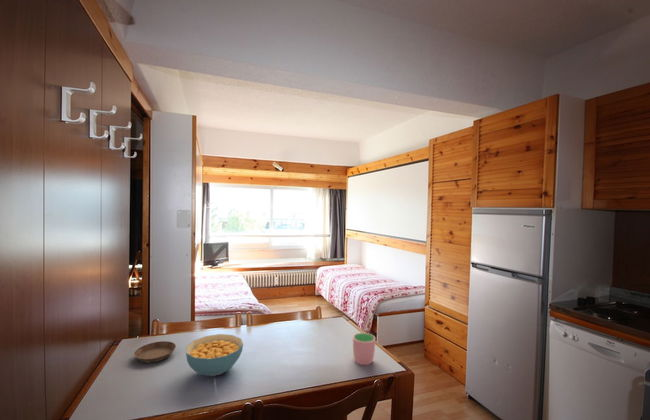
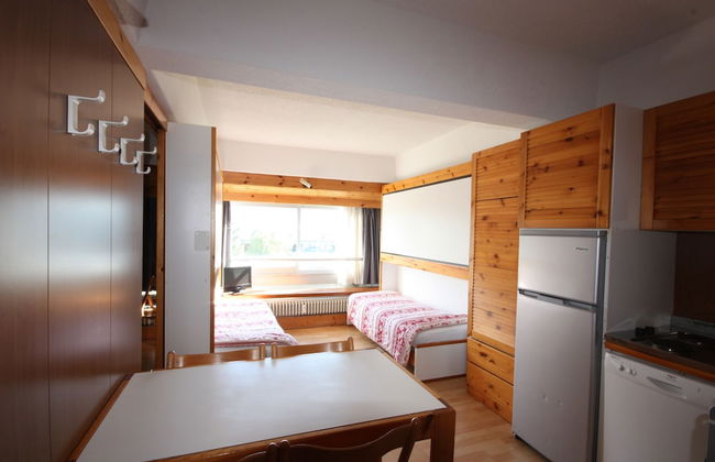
- saucer [133,340,177,363]
- cup [352,332,376,366]
- cereal bowl [185,333,244,377]
